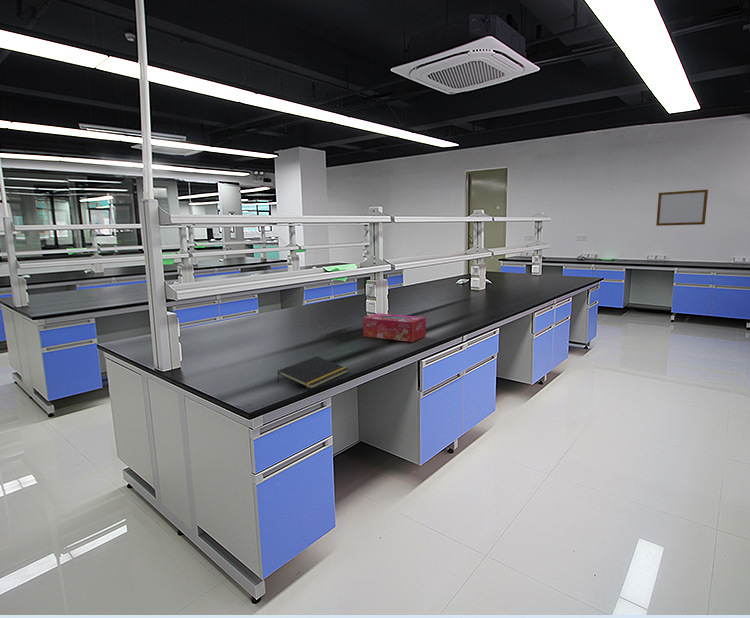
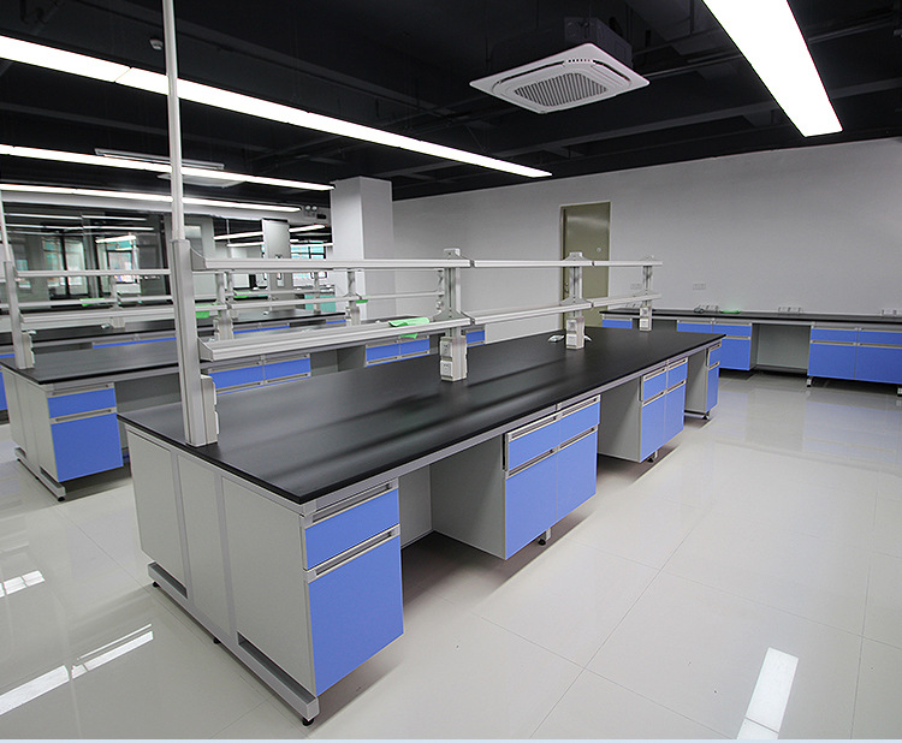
- notepad [276,355,349,390]
- tissue box [362,312,427,343]
- writing board [655,188,709,227]
